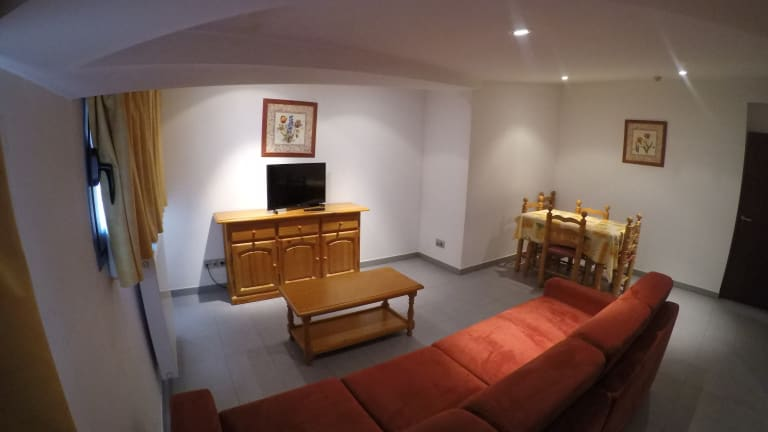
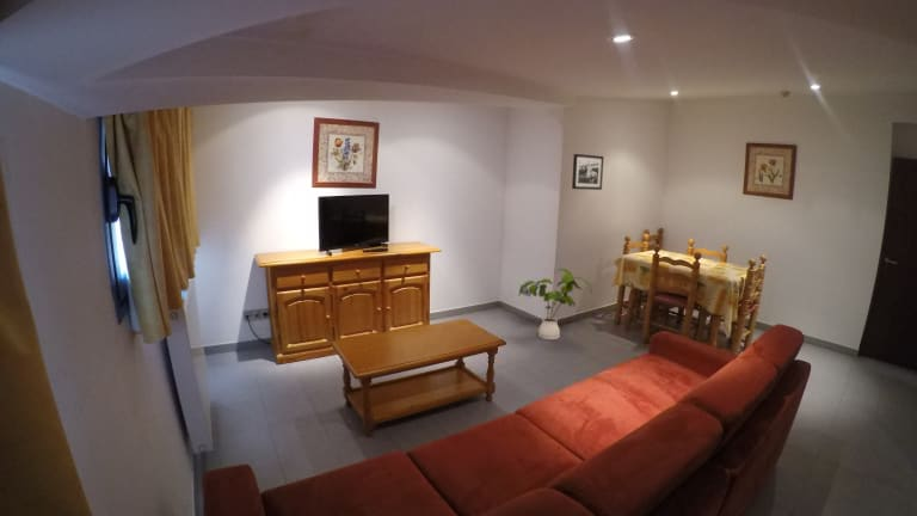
+ house plant [517,268,593,342]
+ picture frame [571,153,605,191]
